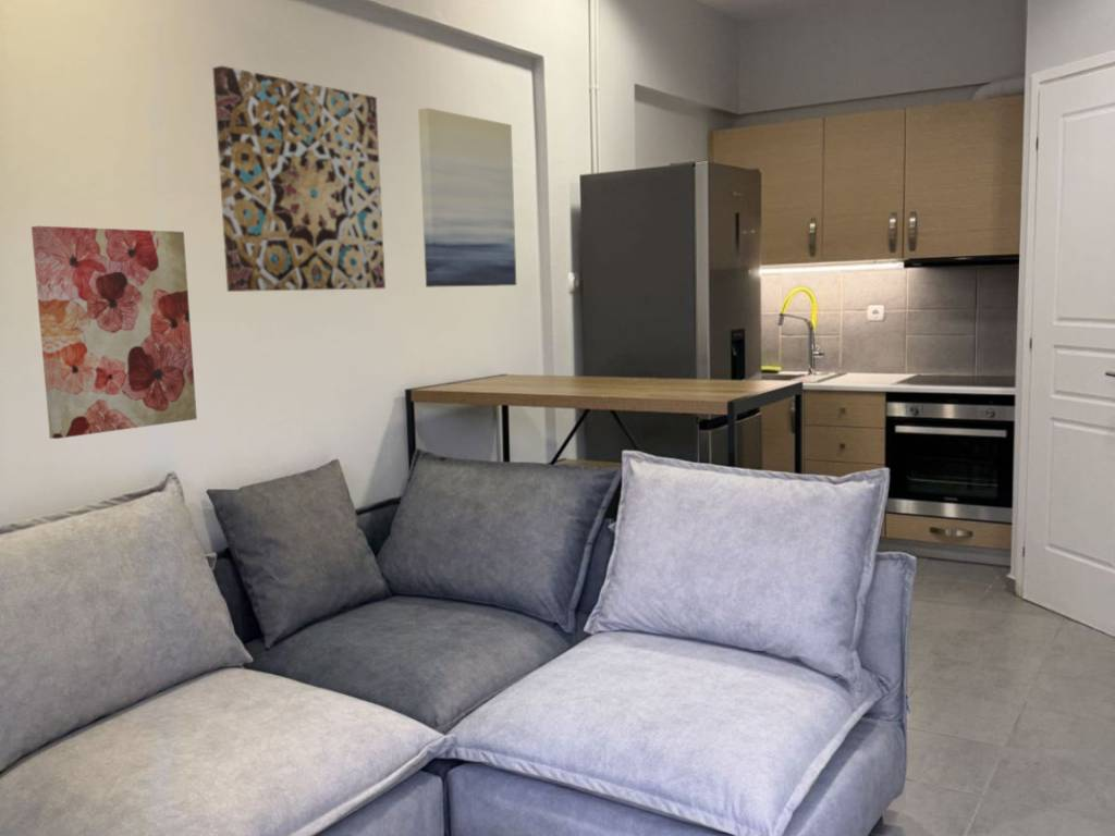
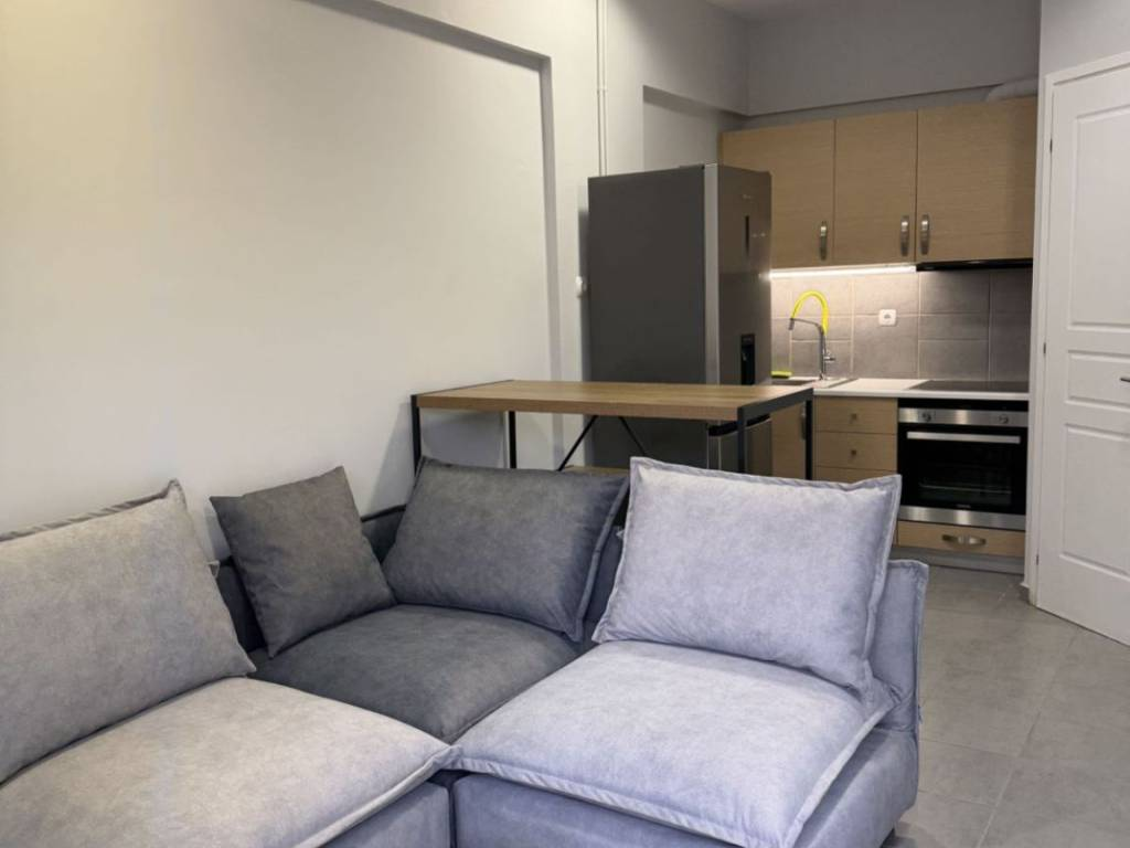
- wall art [211,65,387,293]
- wall art [417,107,517,288]
- wall art [30,225,198,440]
